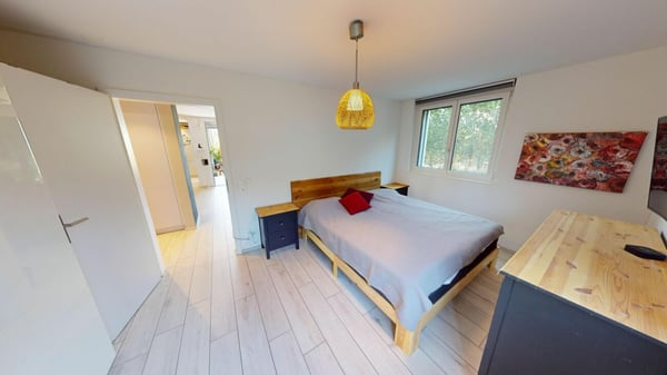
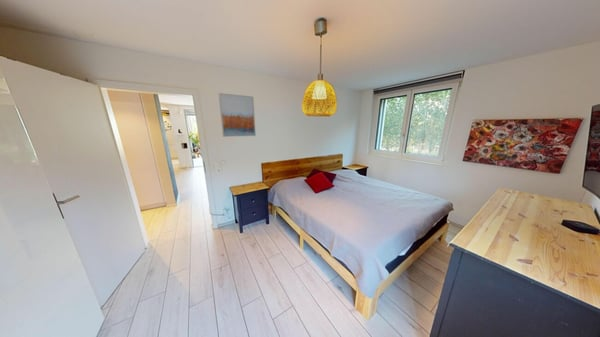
+ wall art [218,92,257,138]
